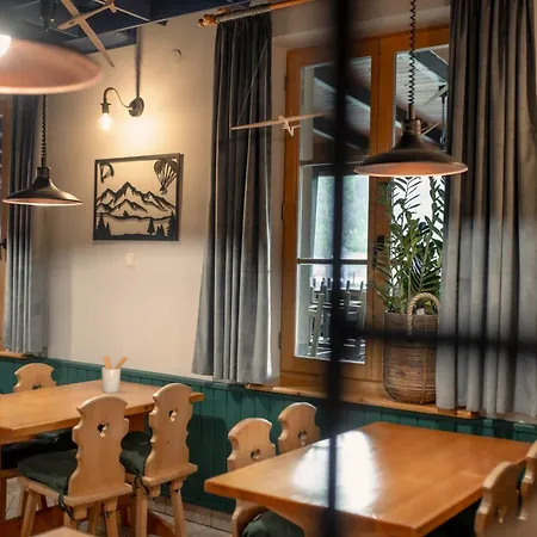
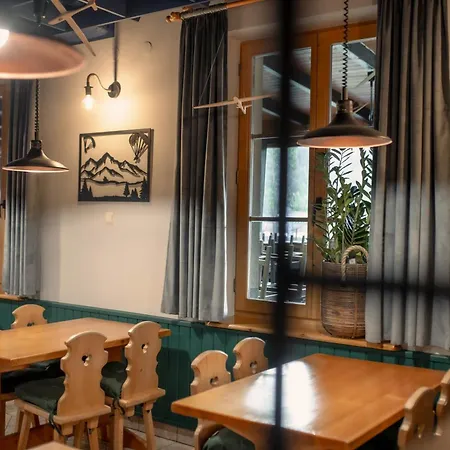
- utensil holder [100,354,129,394]
